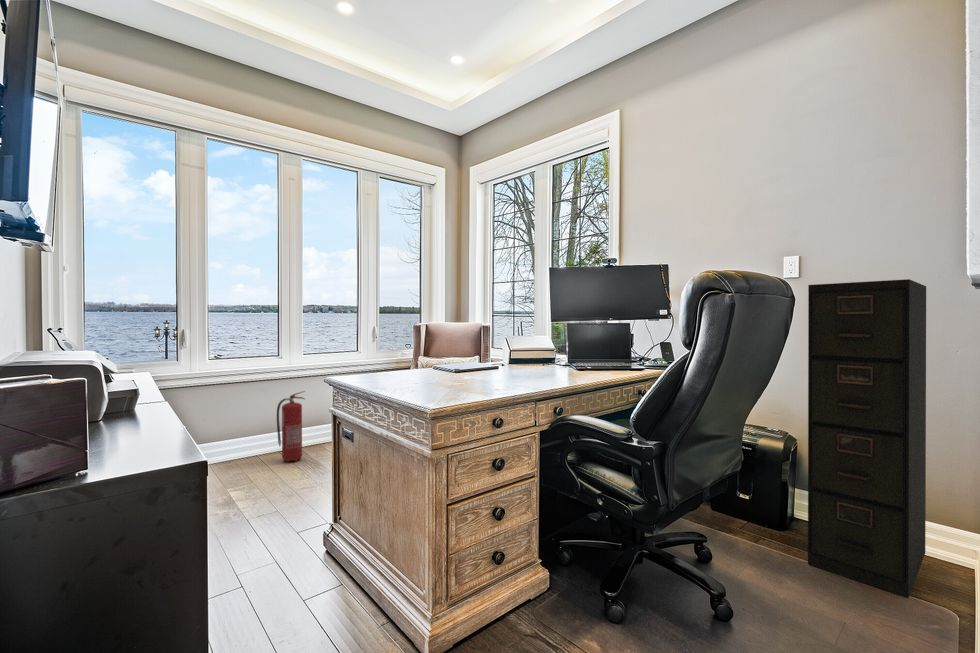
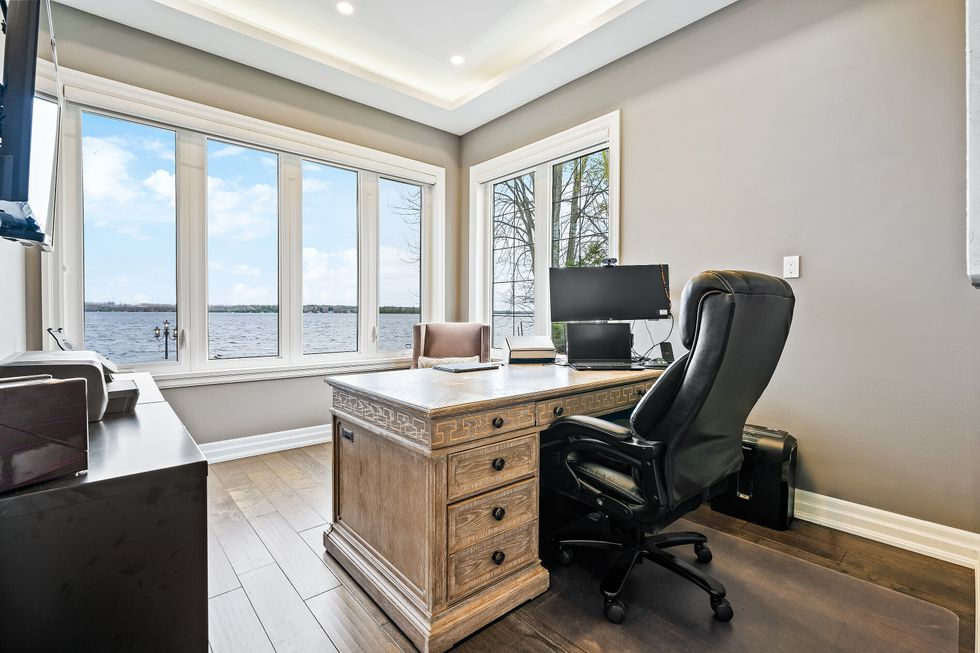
- fire extinguisher [276,390,306,463]
- filing cabinet [807,278,927,599]
